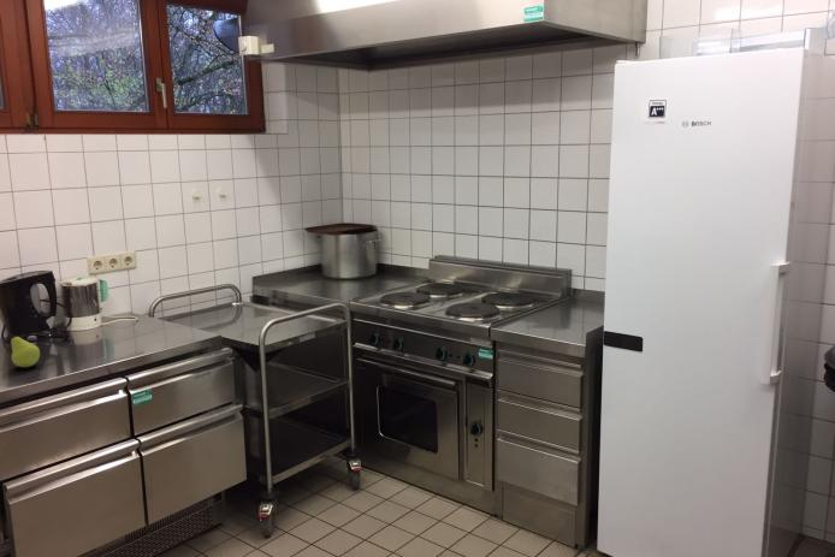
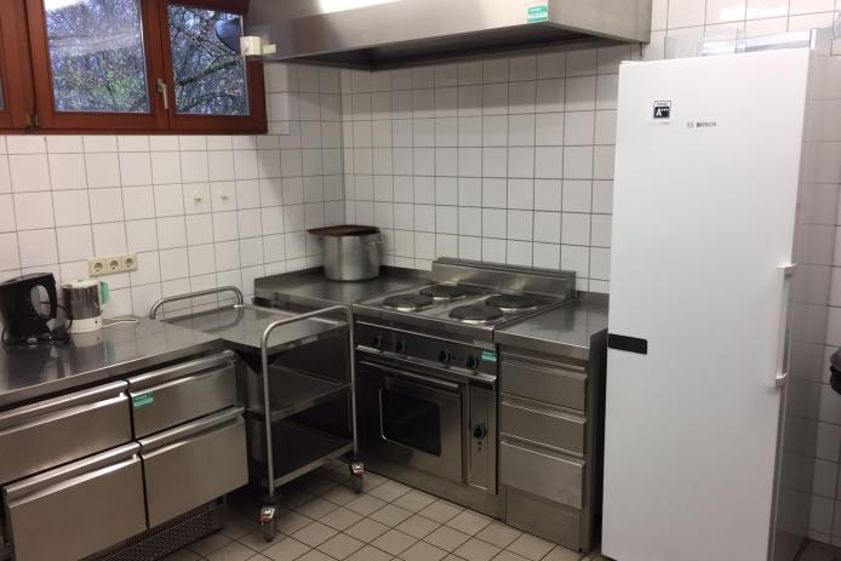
- fruit [8,333,41,368]
